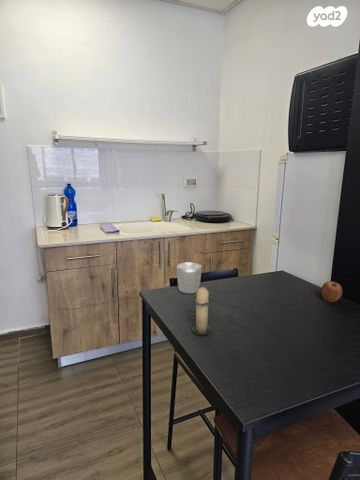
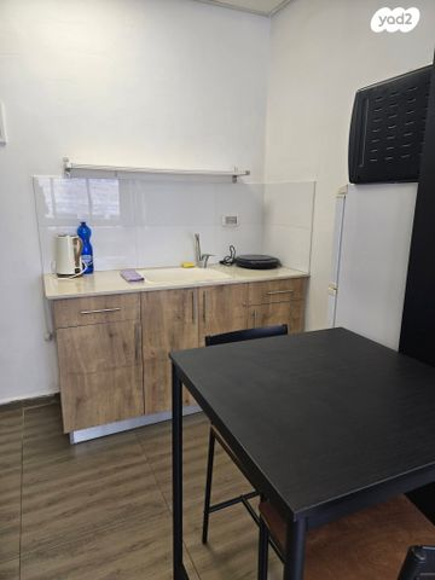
- candle [191,283,214,336]
- mug [176,261,202,294]
- fruit [320,280,343,303]
